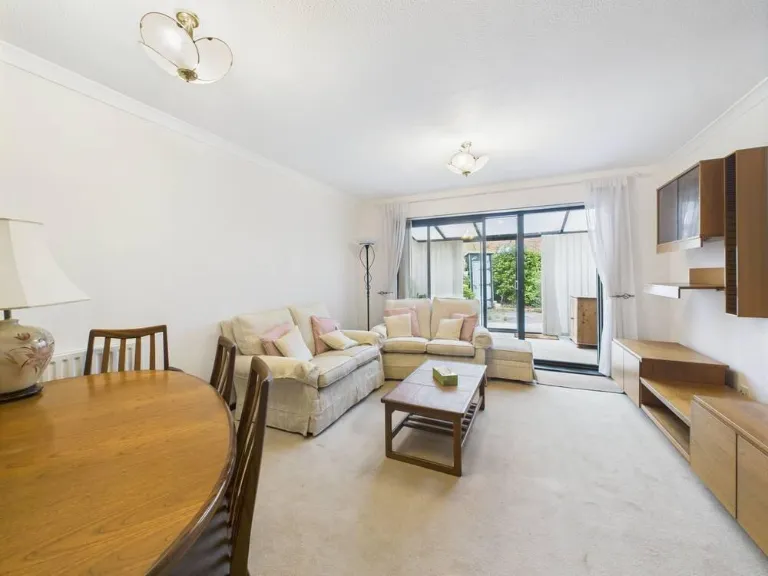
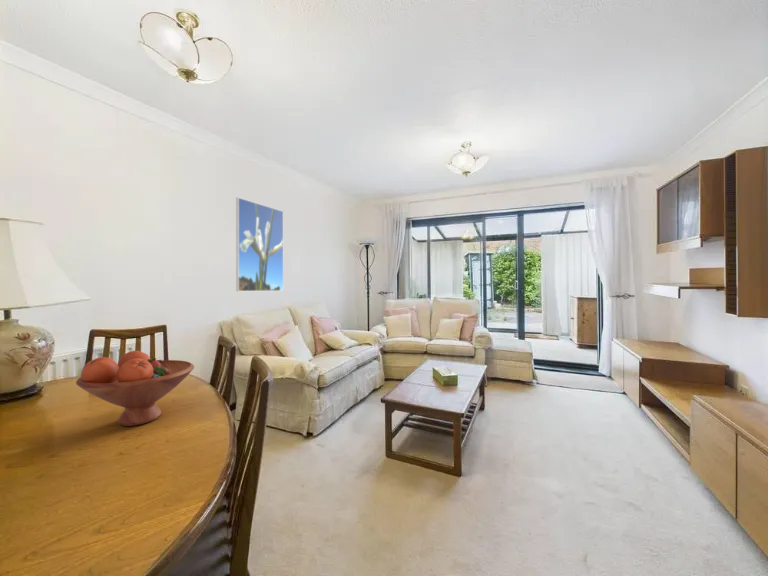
+ fruit bowl [75,350,195,427]
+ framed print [235,196,284,292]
